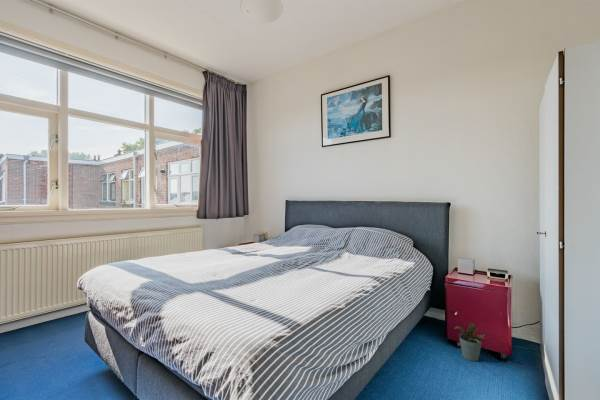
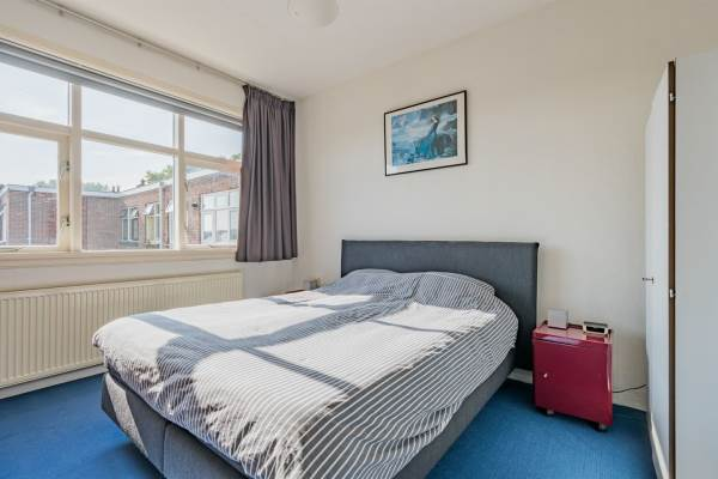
- potted plant [454,323,486,362]
